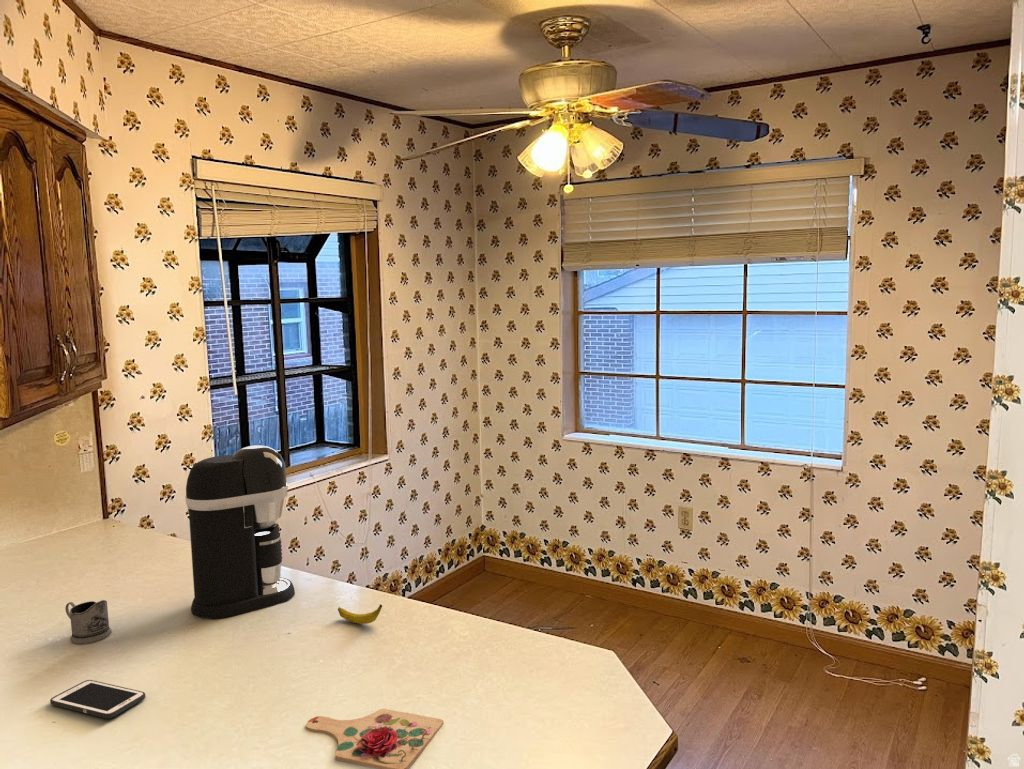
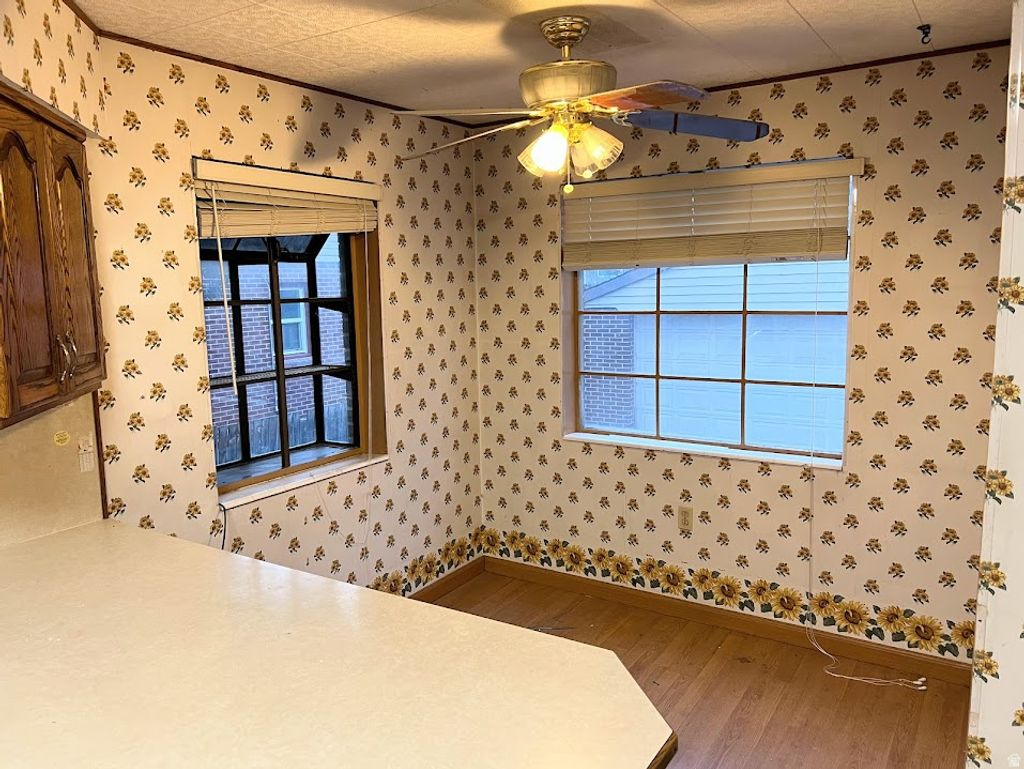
- cutting board [305,708,444,769]
- tea glass holder [64,599,112,644]
- coffee maker [184,444,296,619]
- cell phone [49,679,146,719]
- banana [337,604,383,625]
